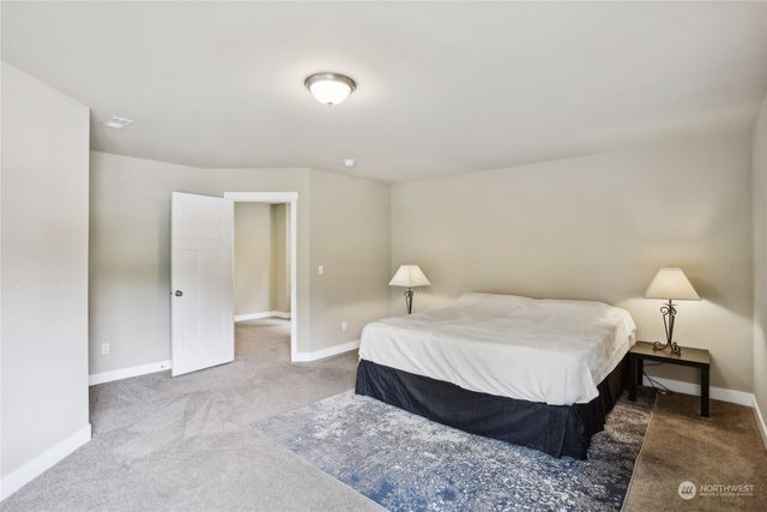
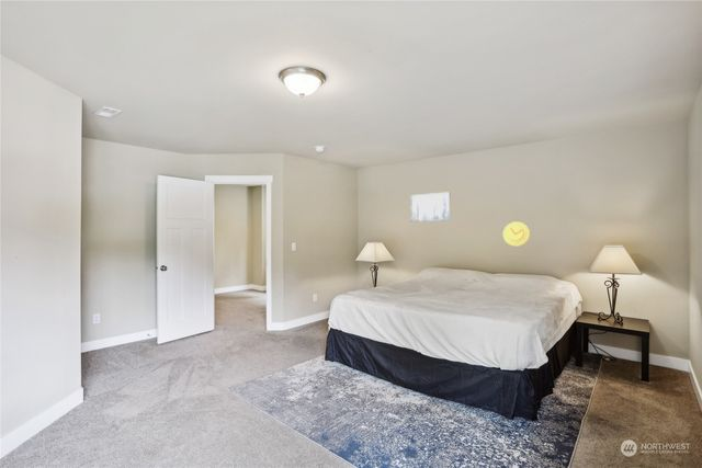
+ wall art [409,191,451,222]
+ wall clock [502,220,531,247]
